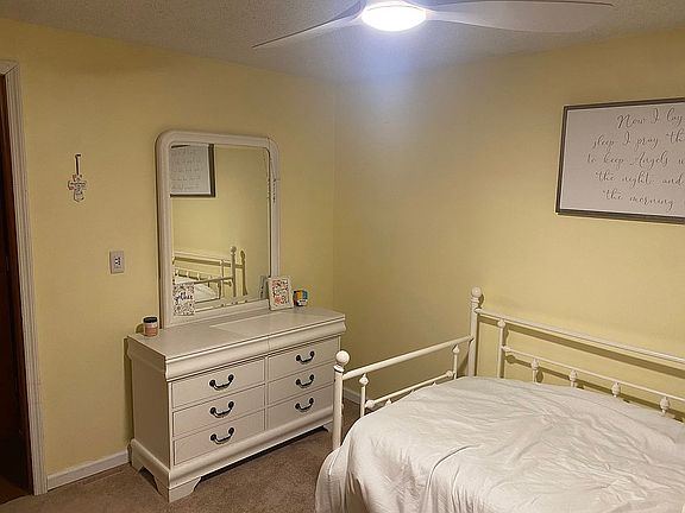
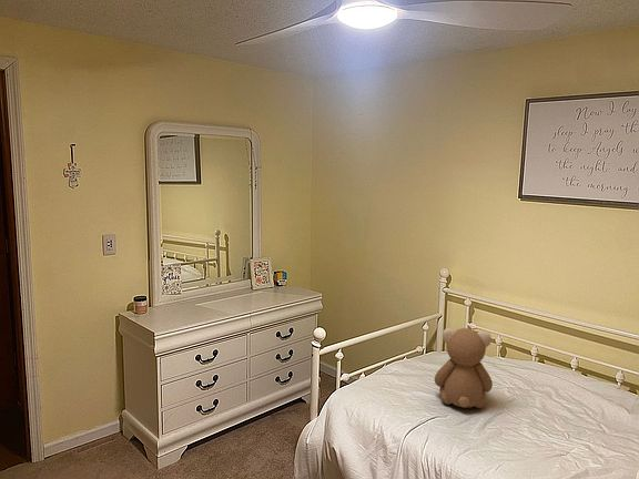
+ teddy bear [434,327,494,409]
